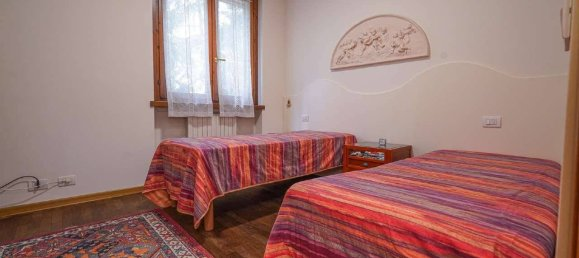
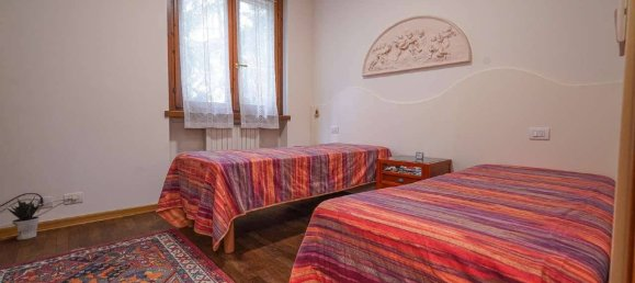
+ potted plant [3,195,44,240]
